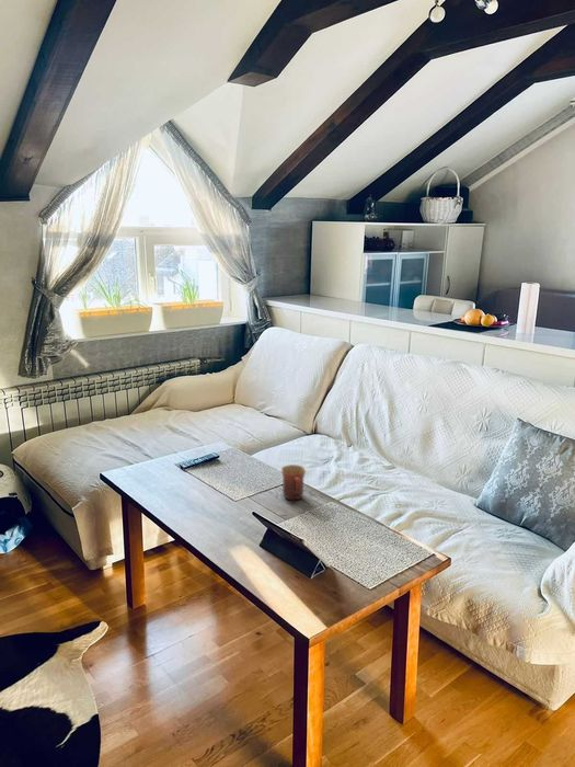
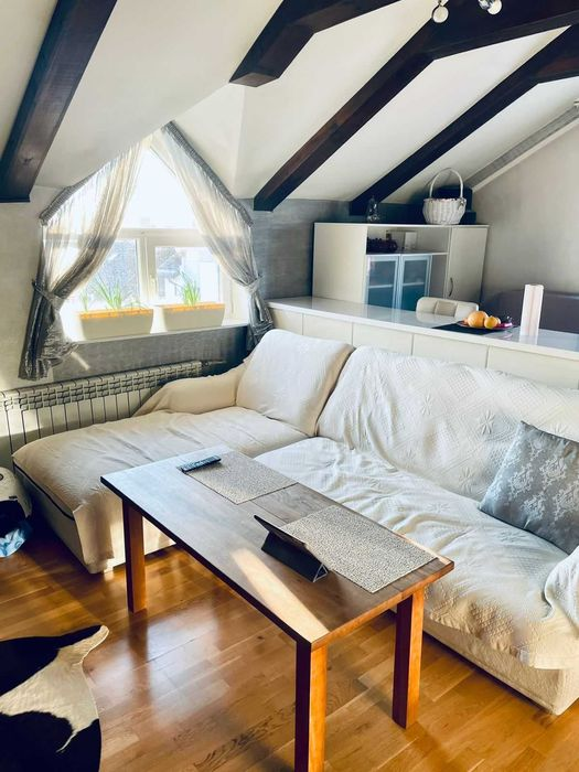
- mug [280,463,307,501]
